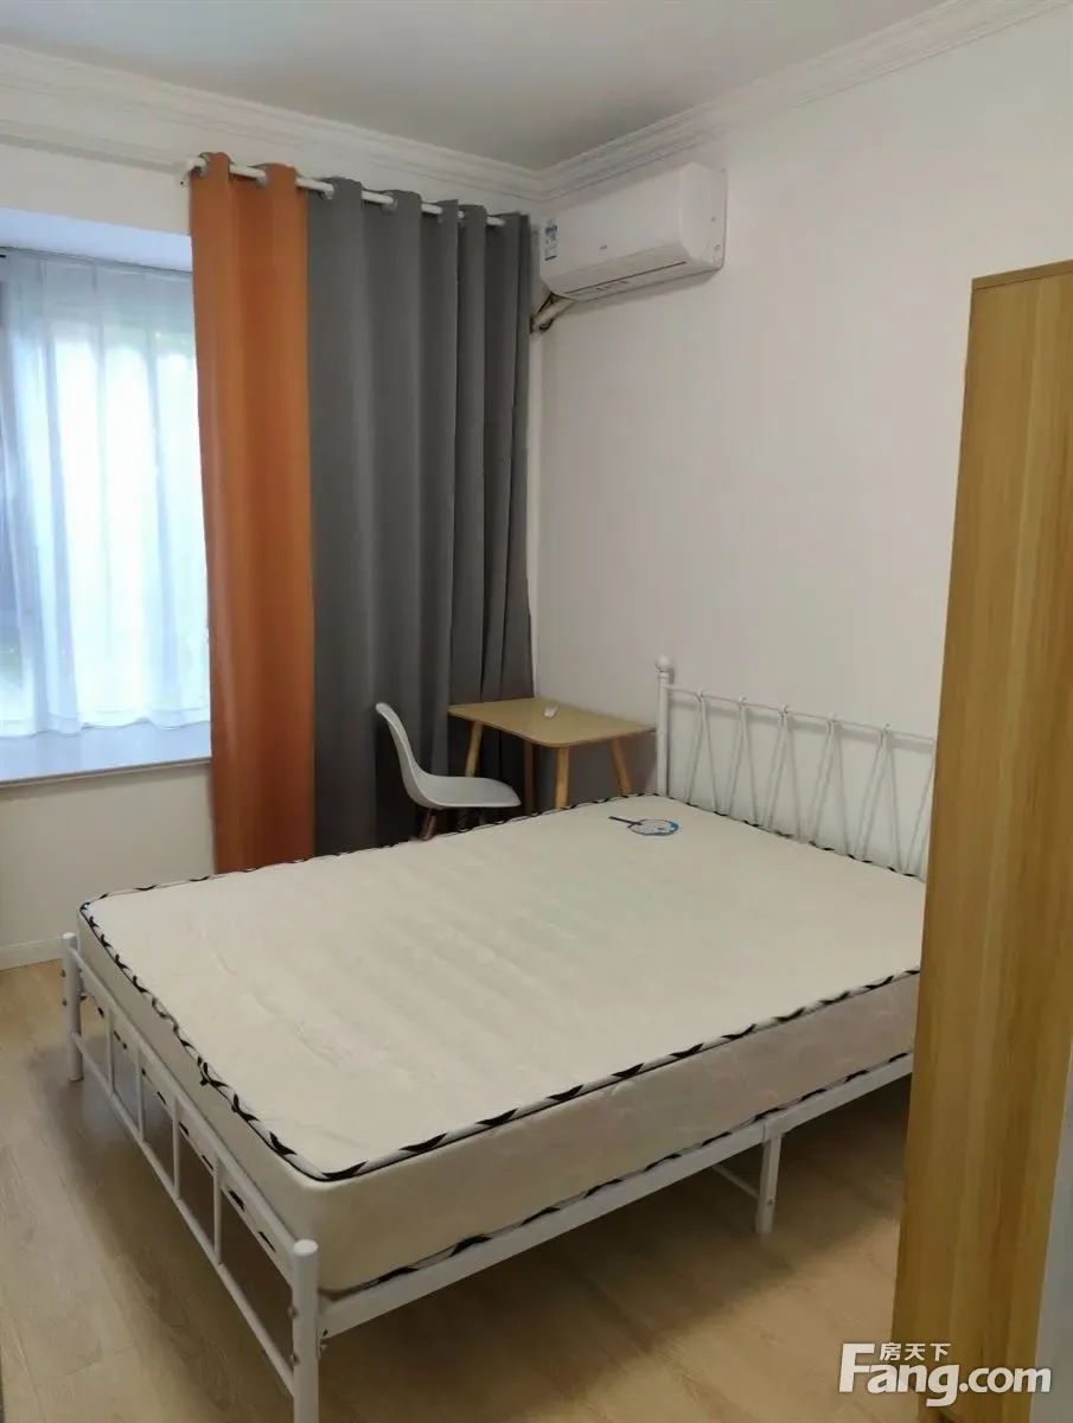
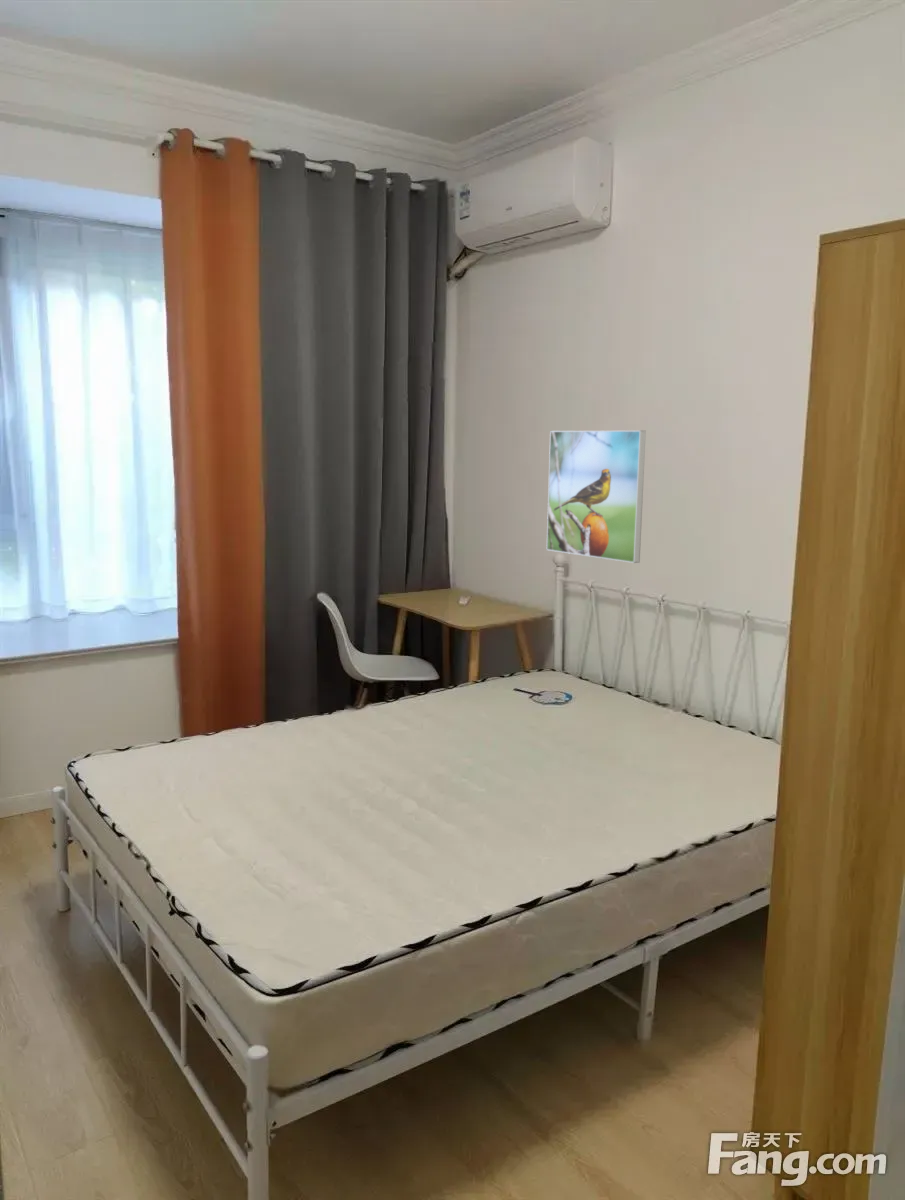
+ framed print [546,429,647,564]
